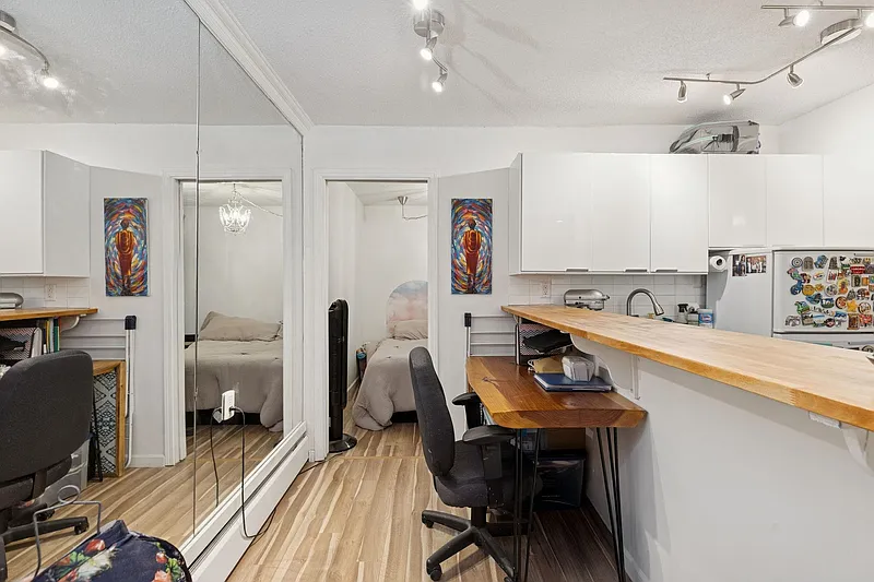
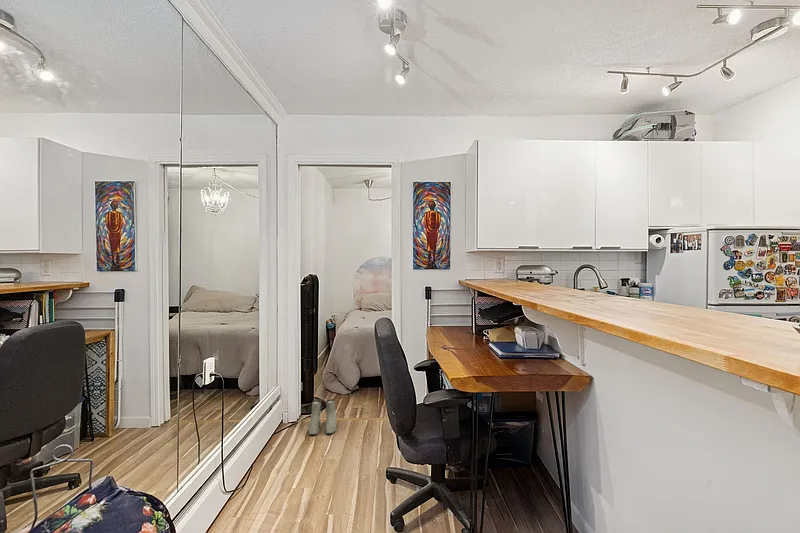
+ boots [308,398,337,436]
